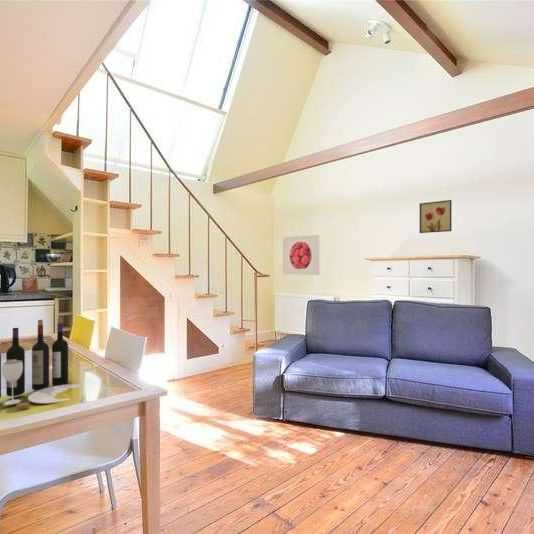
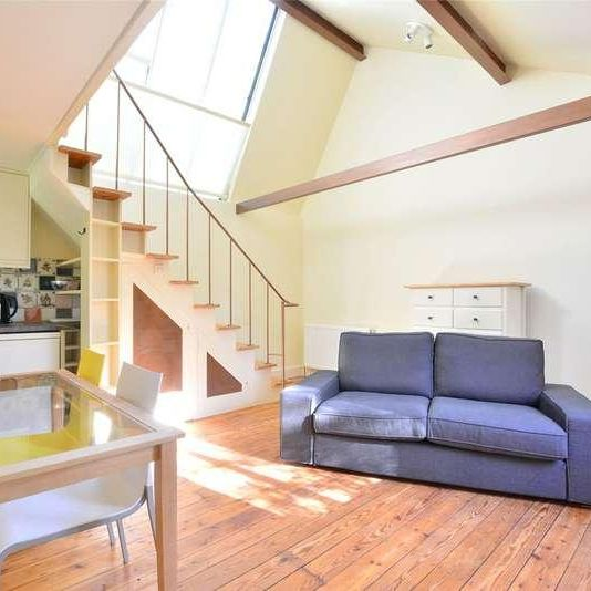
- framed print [282,234,320,276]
- wall art [419,199,453,234]
- wine bottle [0,317,84,409]
